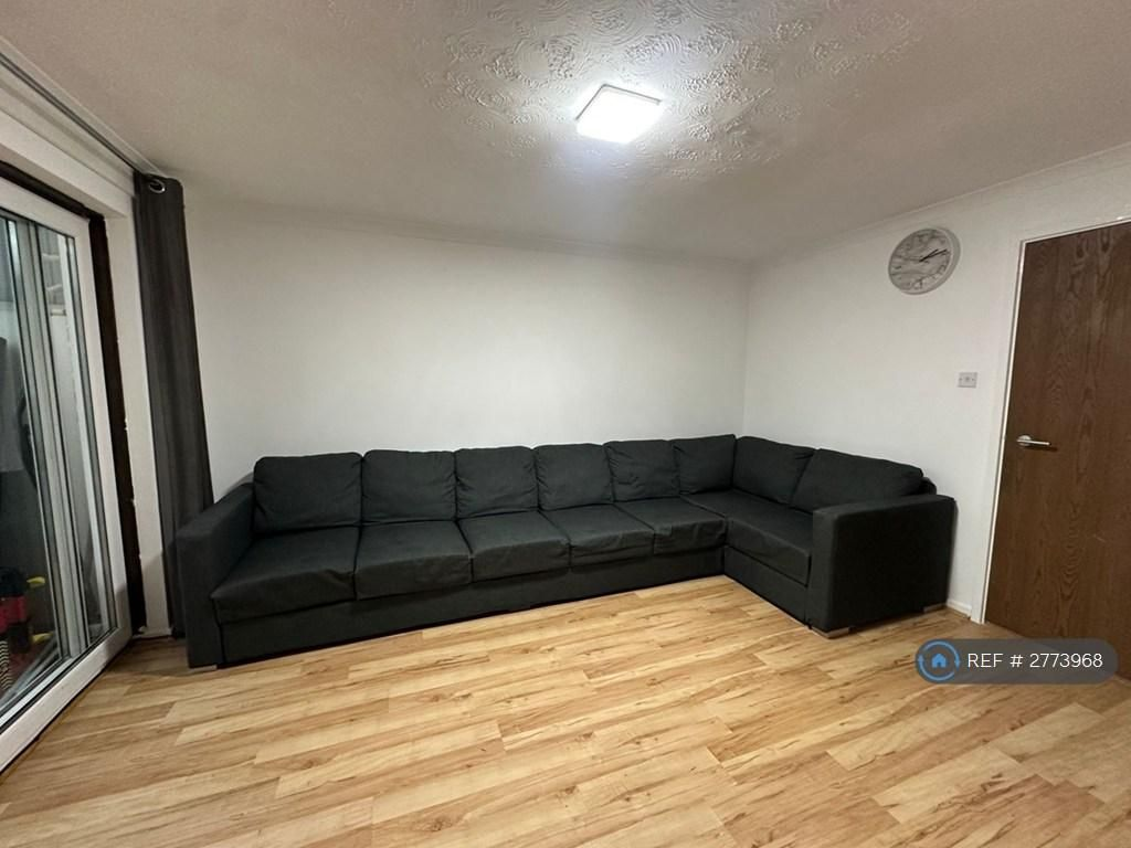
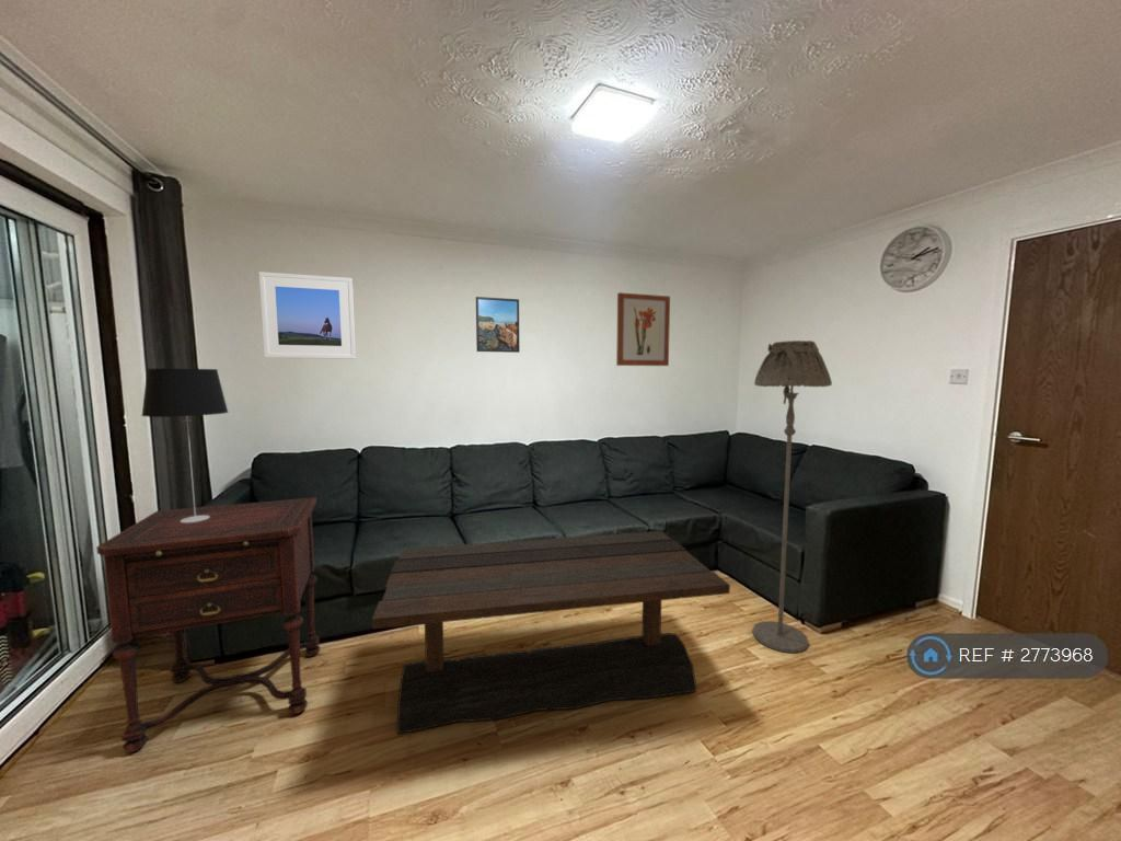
+ table lamp [140,368,230,522]
+ coffee table [371,530,731,735]
+ floor lamp [751,339,833,654]
+ side table [95,496,321,753]
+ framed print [257,270,357,360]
+ wall art [615,291,671,367]
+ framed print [475,296,521,354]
